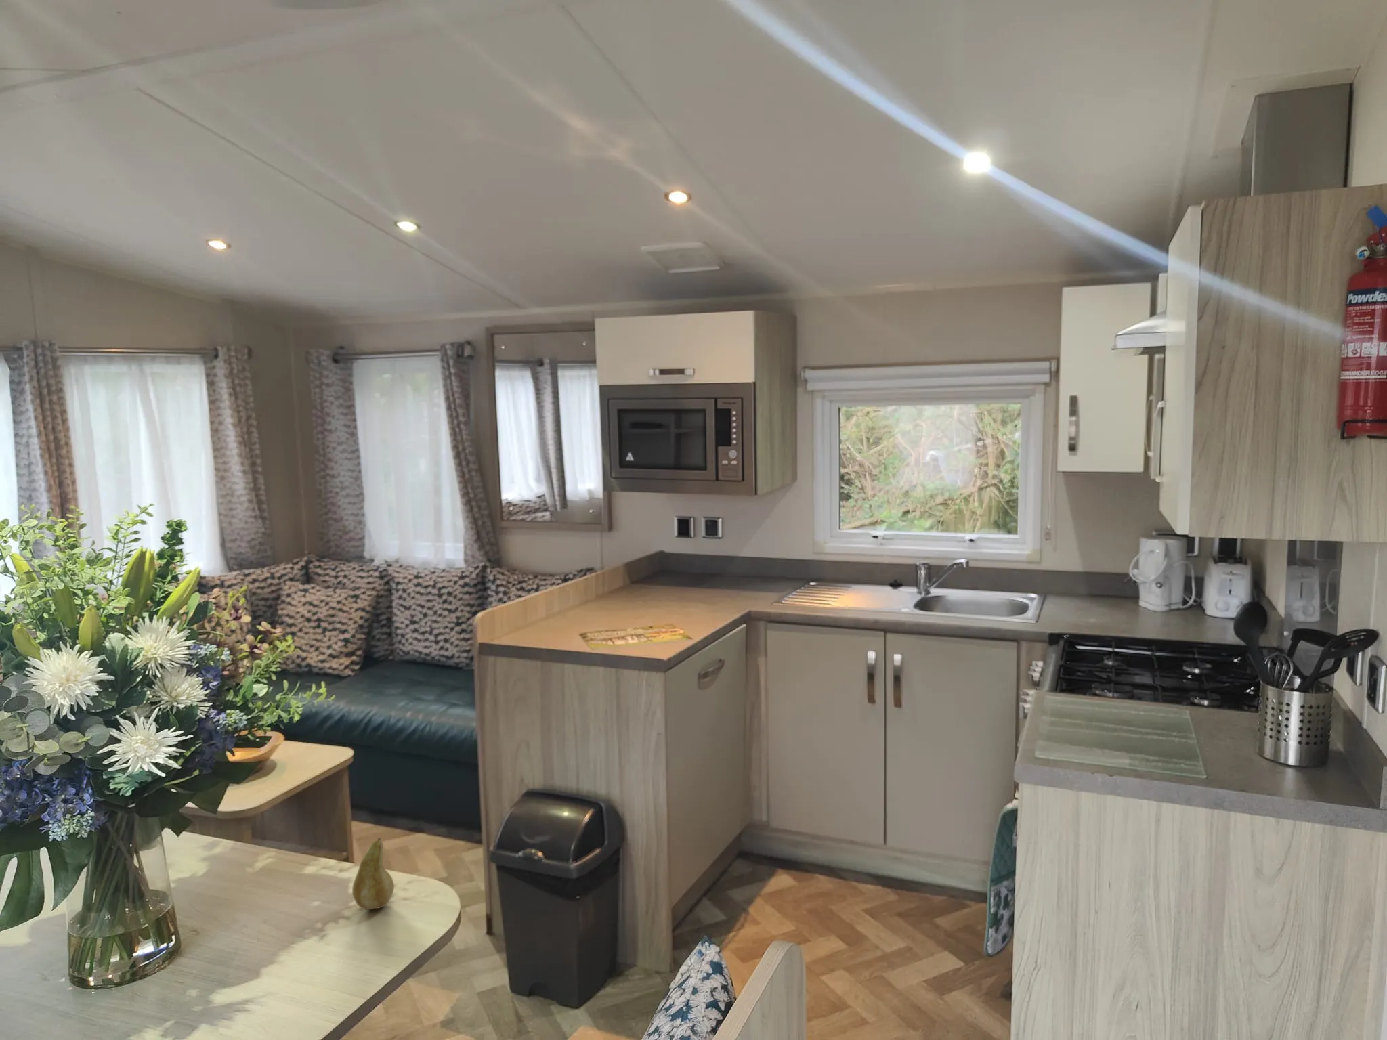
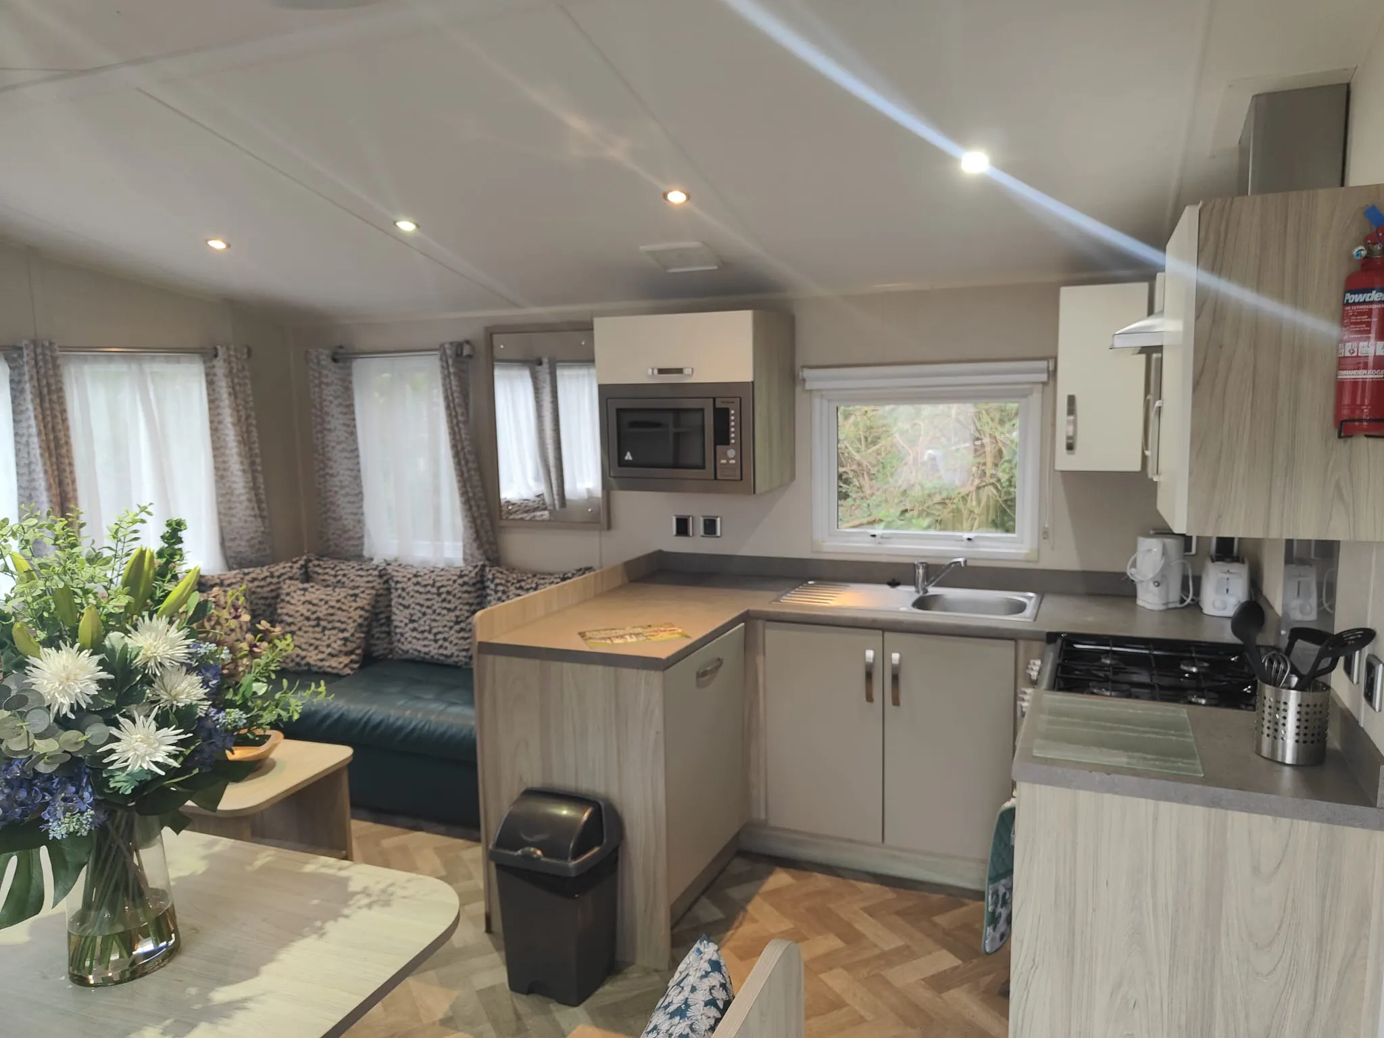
- fruit [352,837,395,910]
